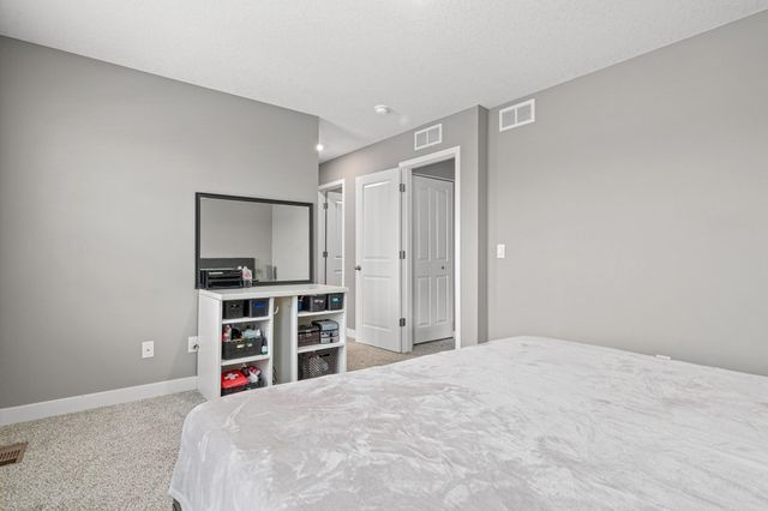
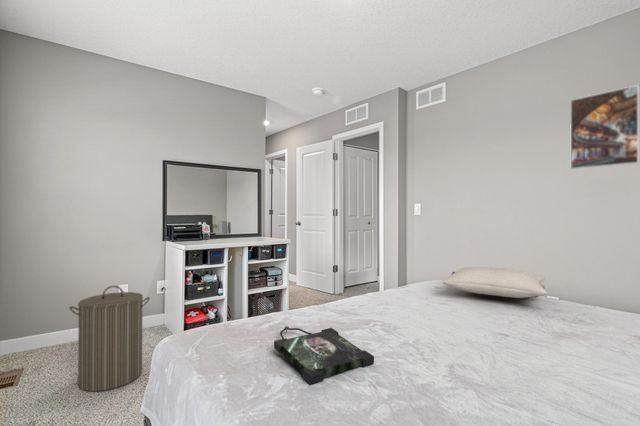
+ laundry hamper [68,285,151,393]
+ pillow [442,266,549,300]
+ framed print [569,84,640,170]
+ photo frame [273,325,375,386]
